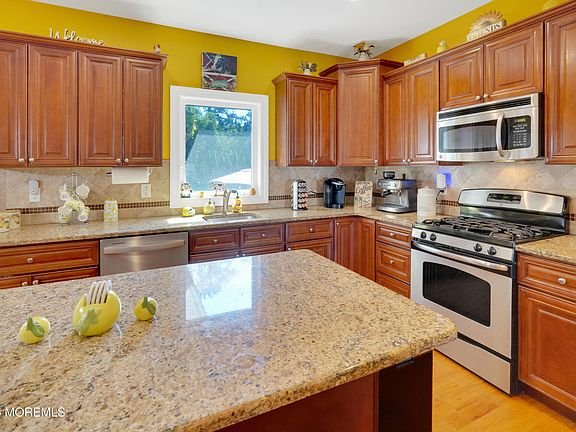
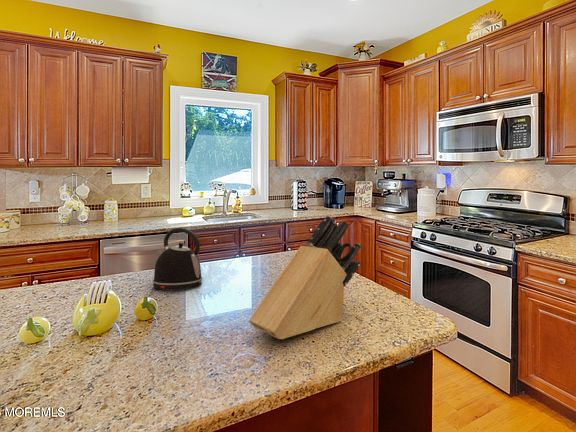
+ knife block [248,215,362,340]
+ kettle [152,227,203,291]
